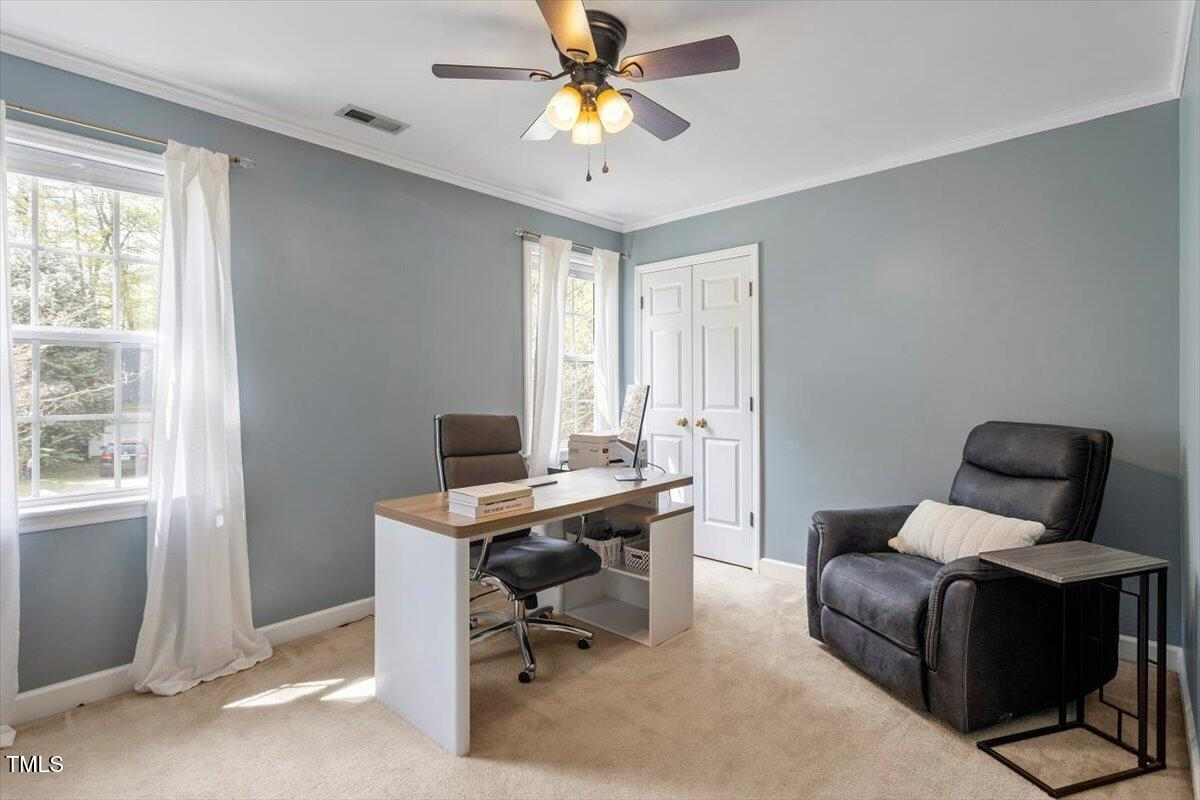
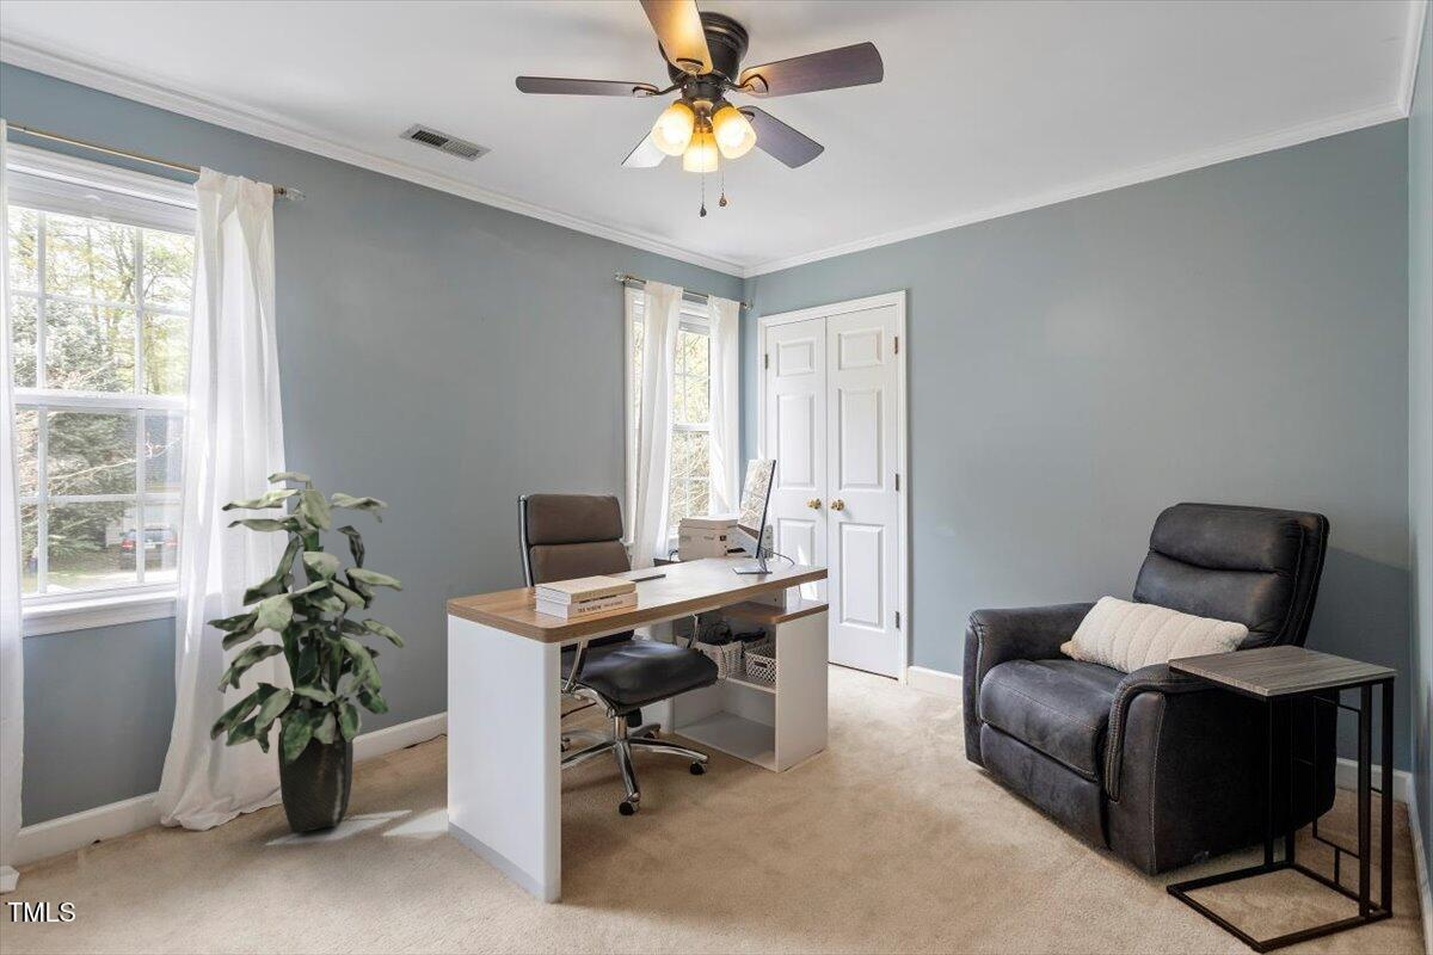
+ indoor plant [205,472,405,833]
